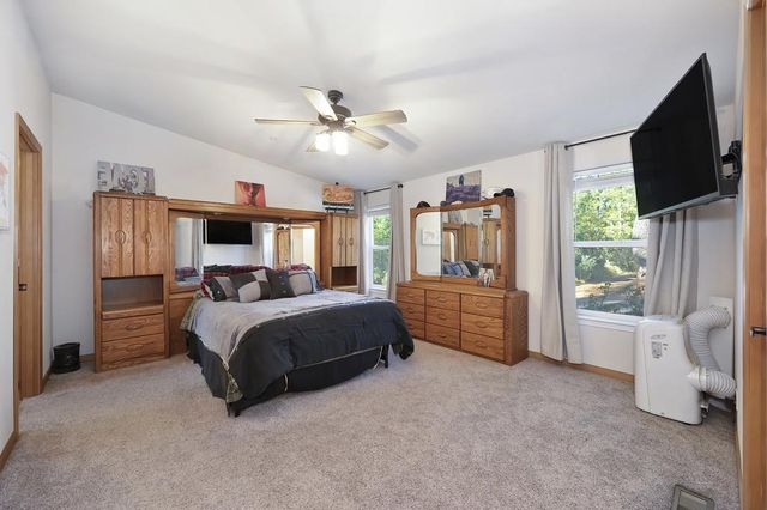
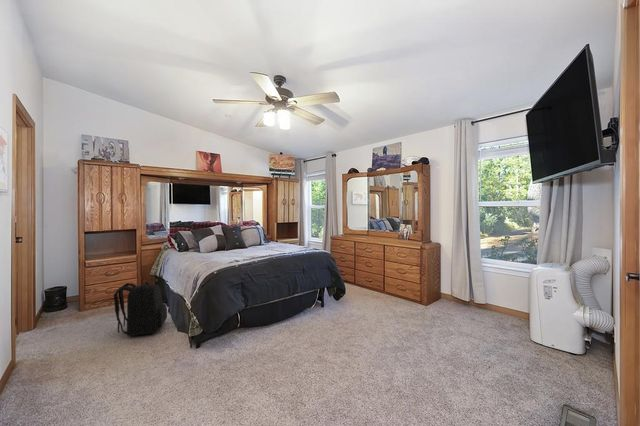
+ backpack [113,280,168,337]
